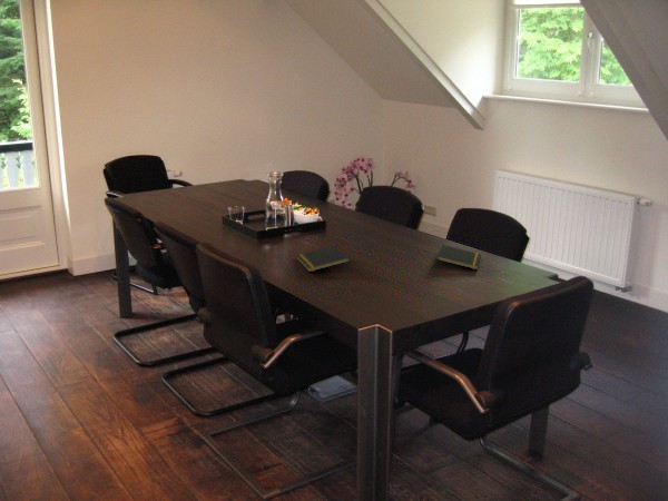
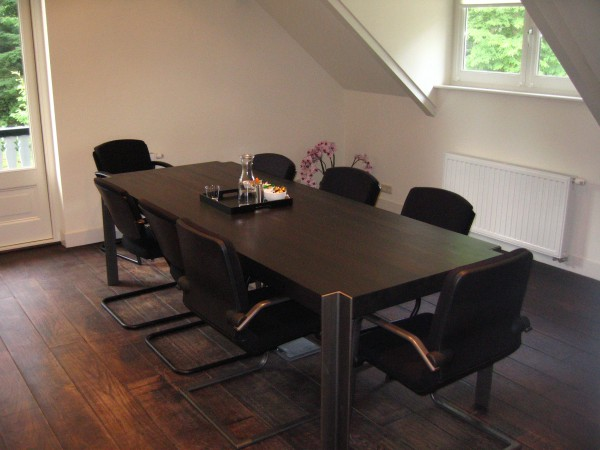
- notepad [296,245,351,273]
- notepad [435,244,482,271]
